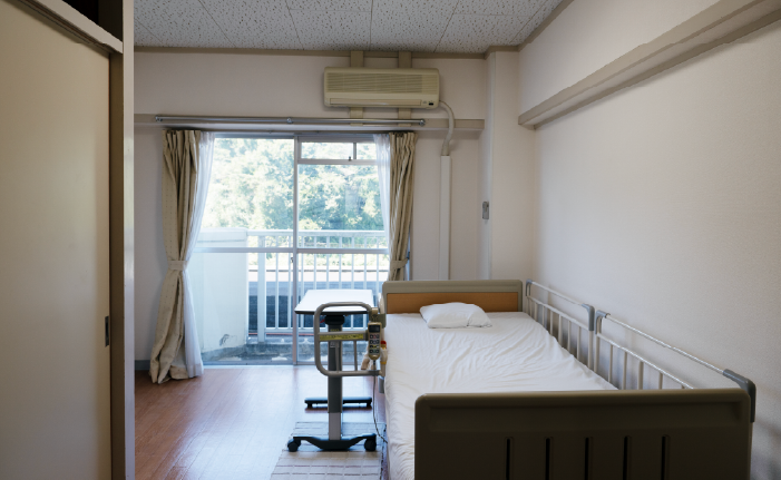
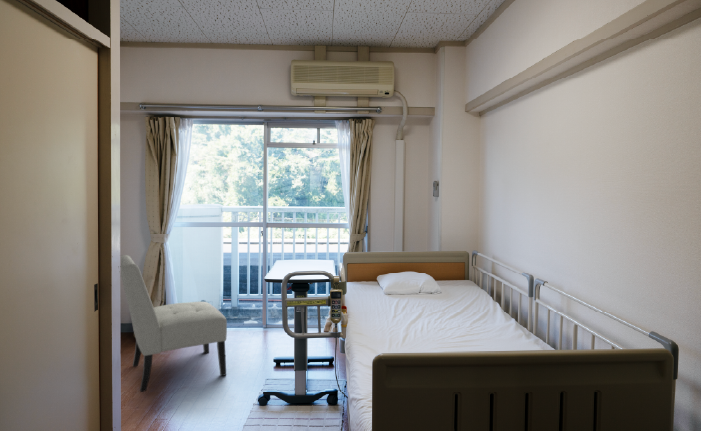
+ chair [119,254,228,393]
